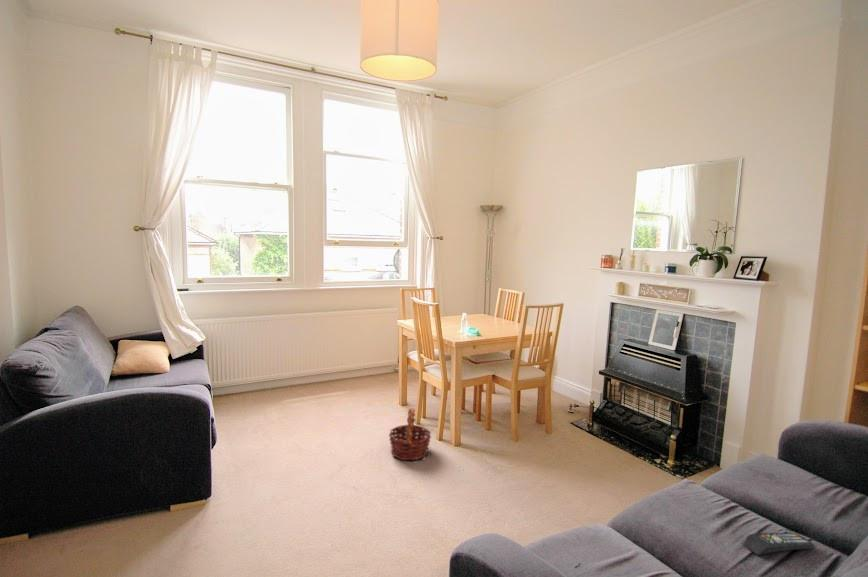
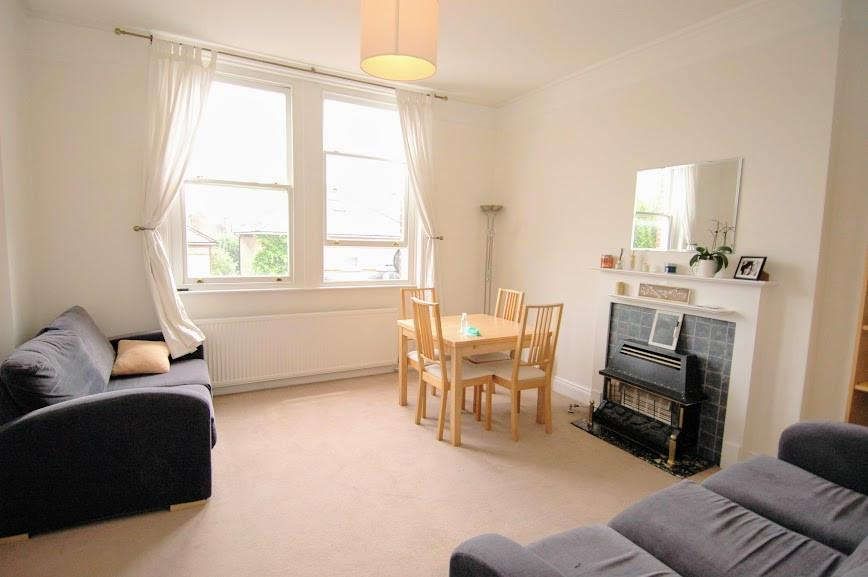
- basket [388,407,432,462]
- remote control [744,532,815,556]
